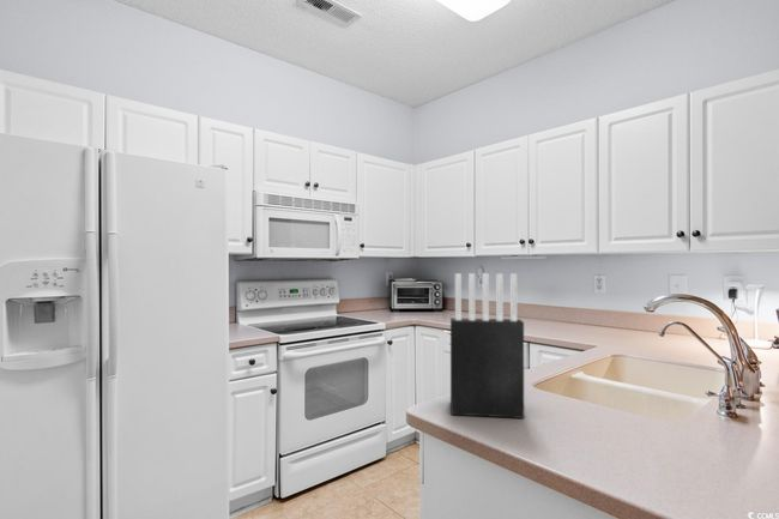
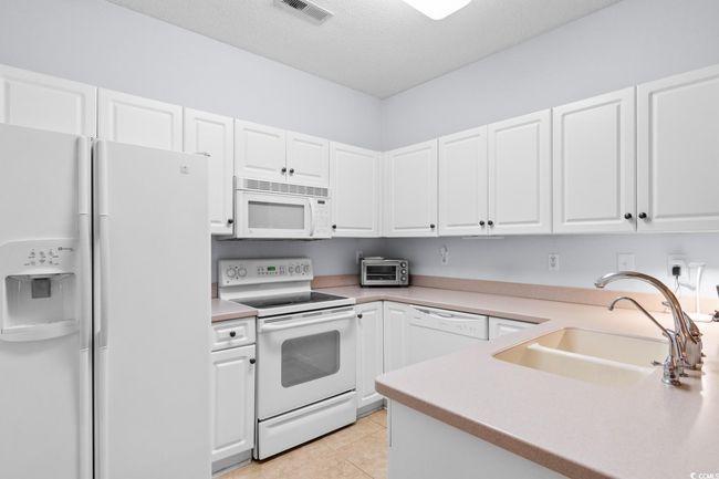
- knife block [449,272,525,420]
